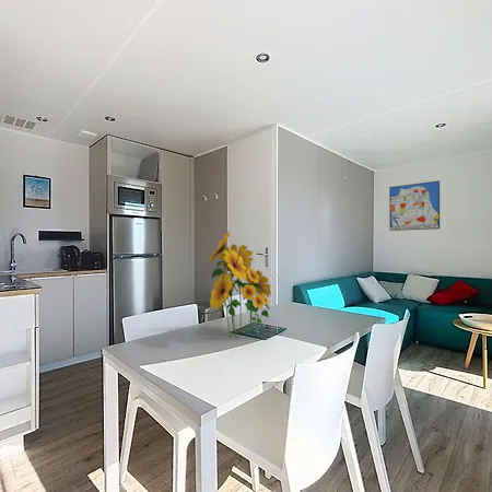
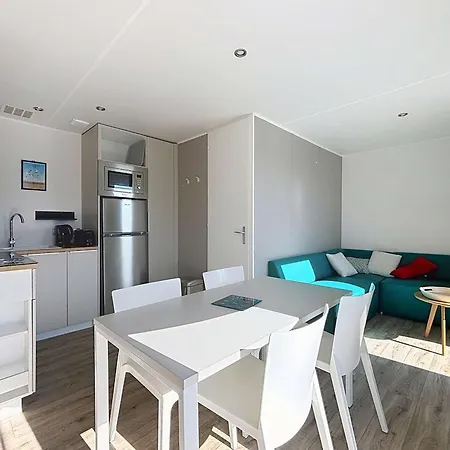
- flower bouquet [208,230,273,340]
- wall art [388,180,441,232]
